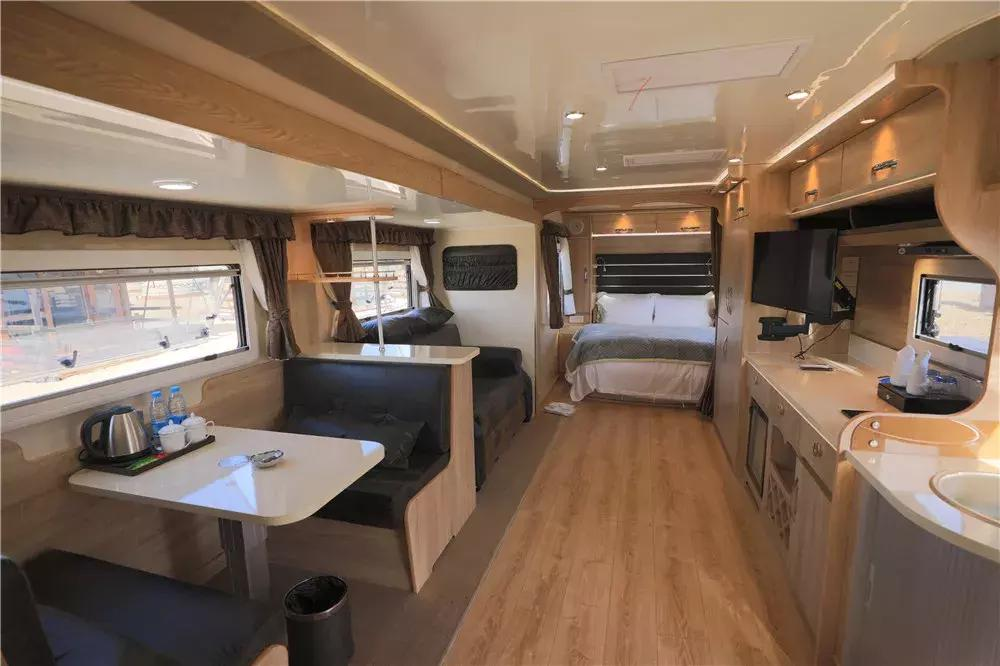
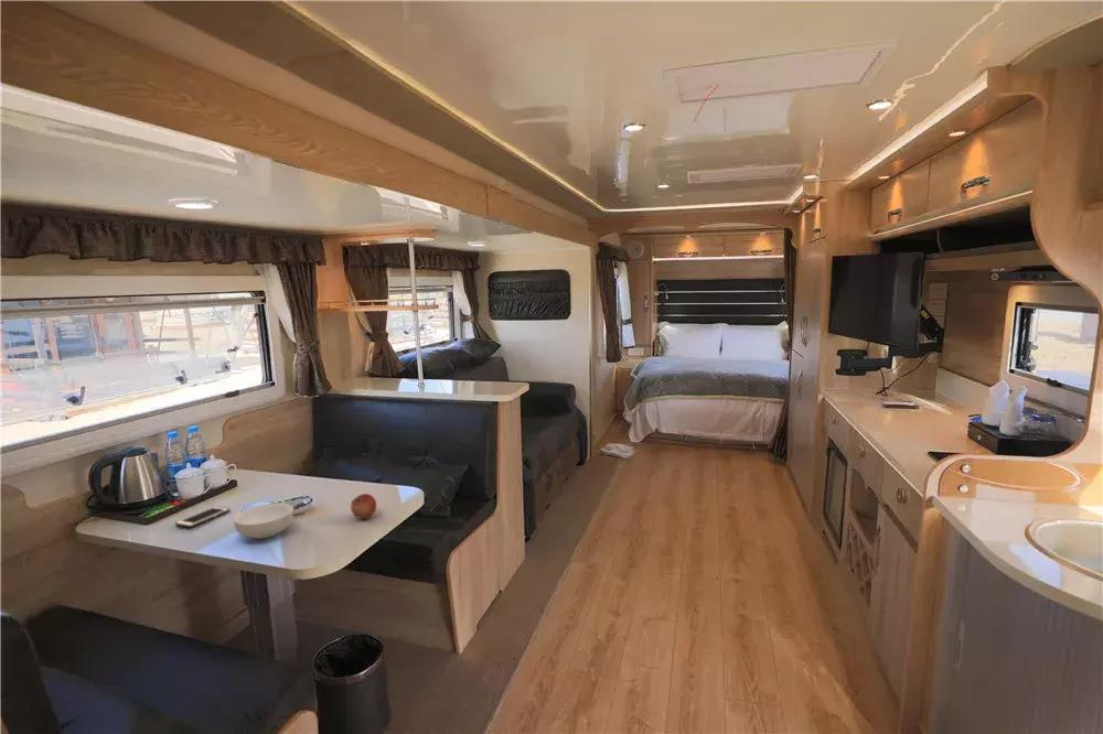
+ apple [350,493,377,520]
+ cell phone [174,505,231,529]
+ cereal bowl [233,501,295,540]
